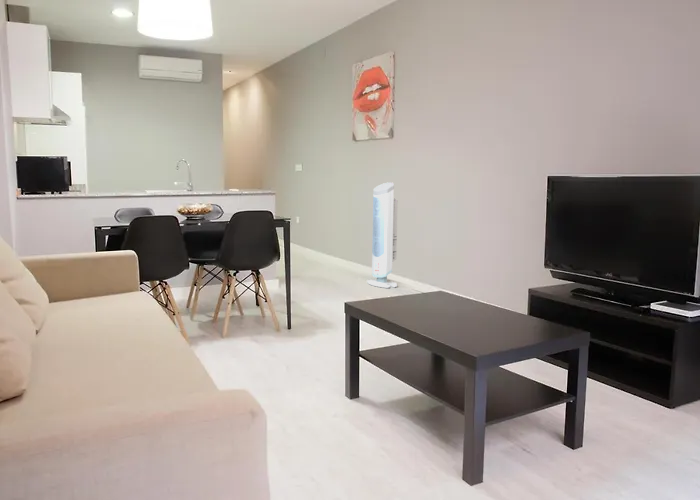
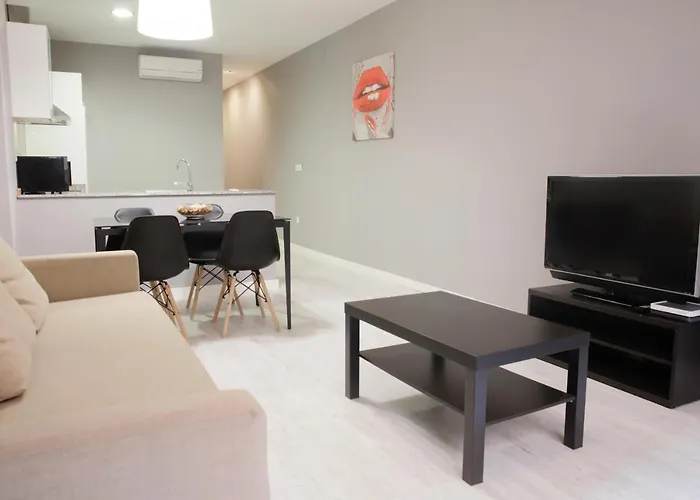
- air purifier [366,181,399,289]
